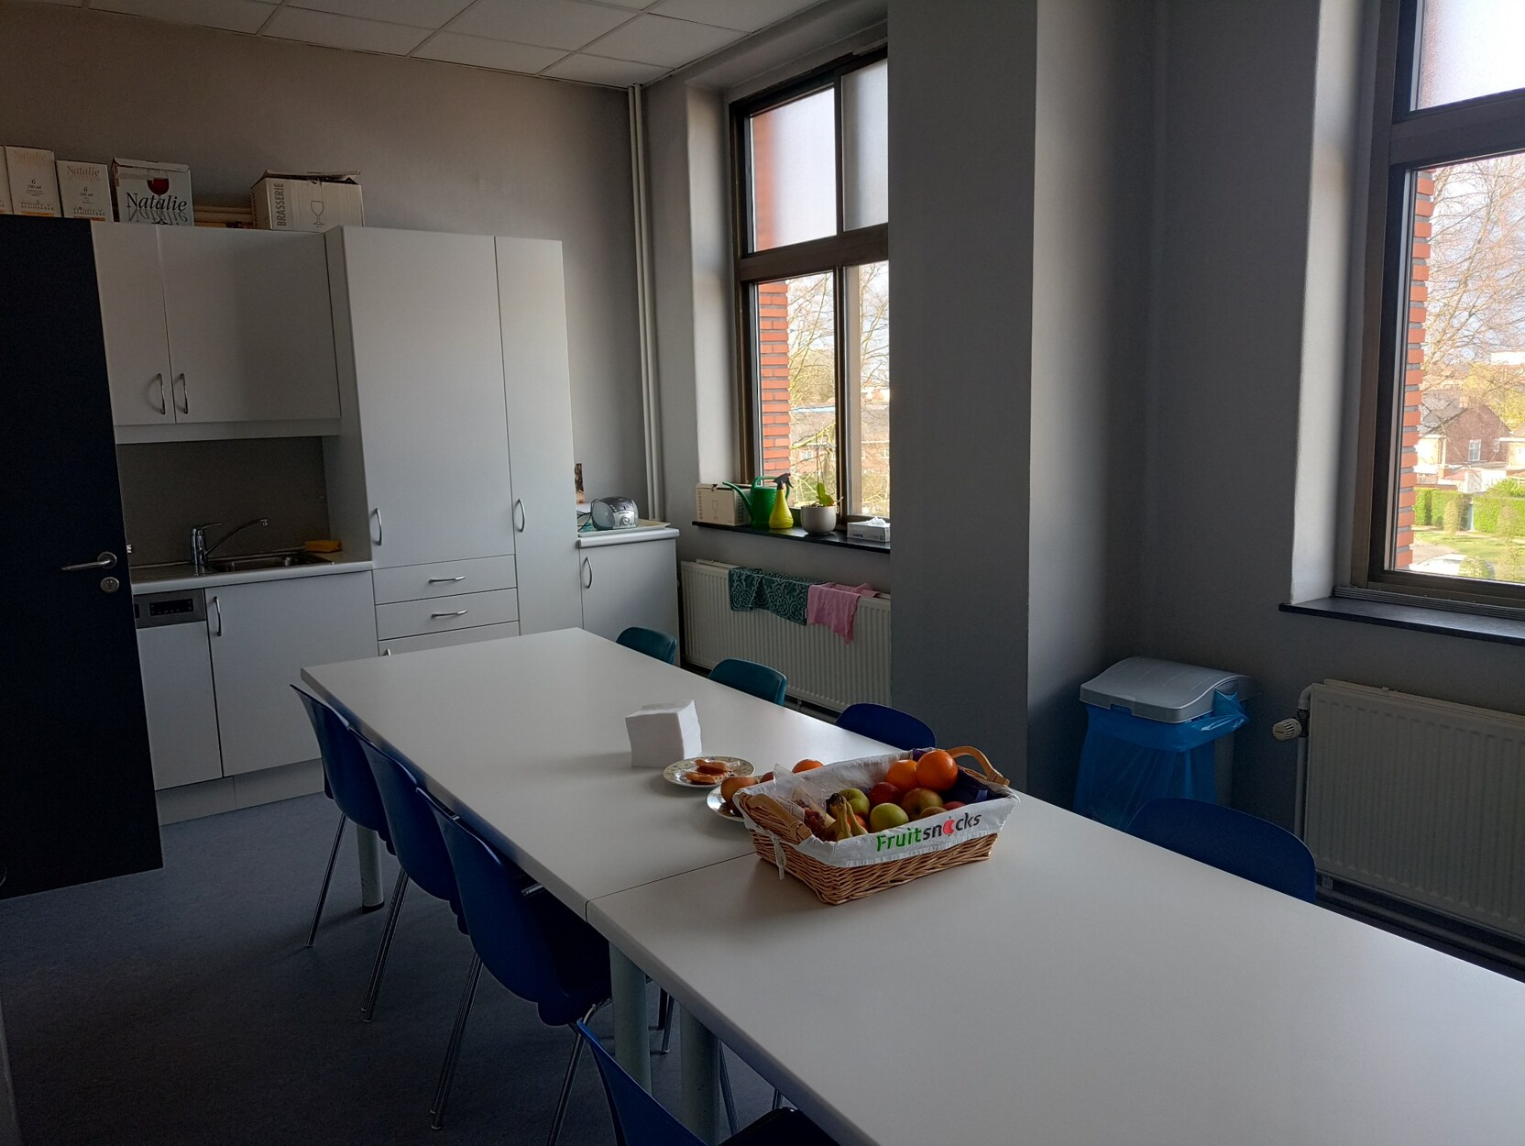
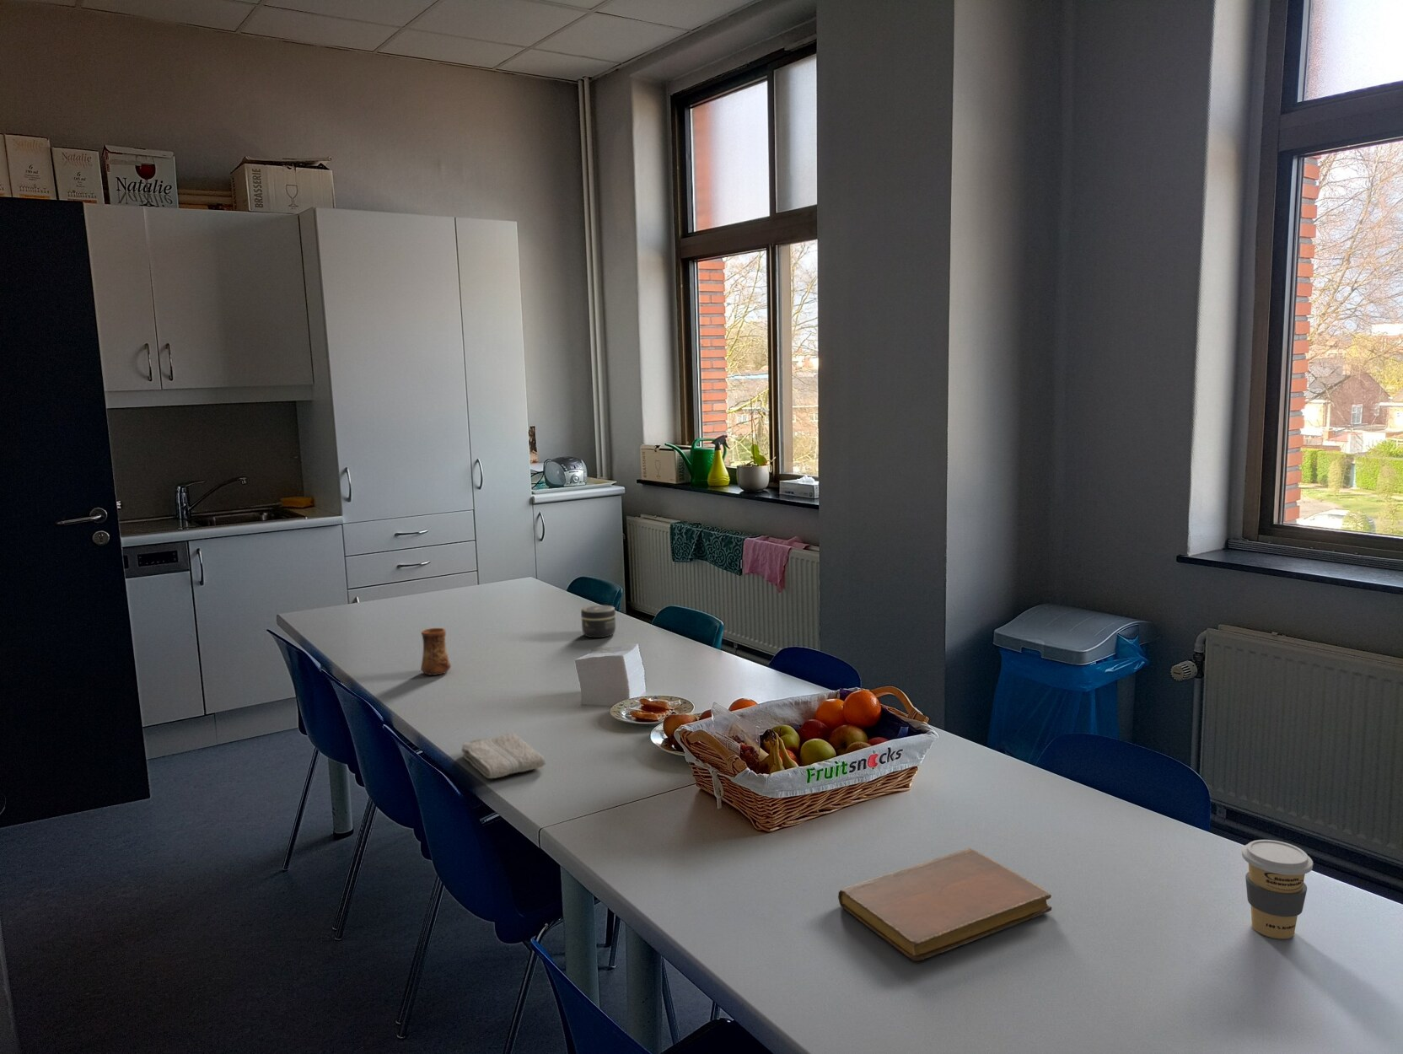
+ jar [580,604,617,639]
+ cup [420,628,452,676]
+ washcloth [461,732,546,779]
+ coffee cup [1241,839,1313,939]
+ notebook [837,847,1052,961]
